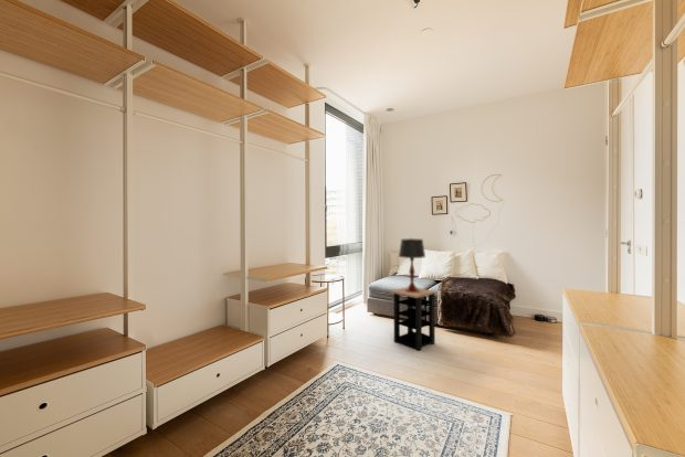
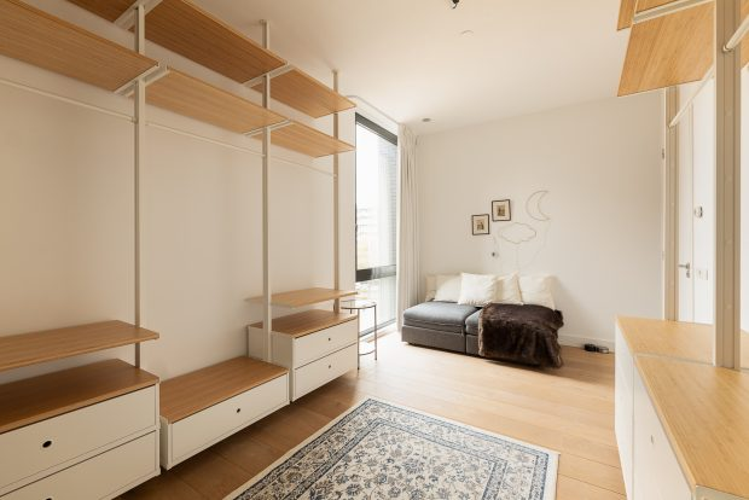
- table lamp [398,237,426,293]
- side table [390,287,436,351]
